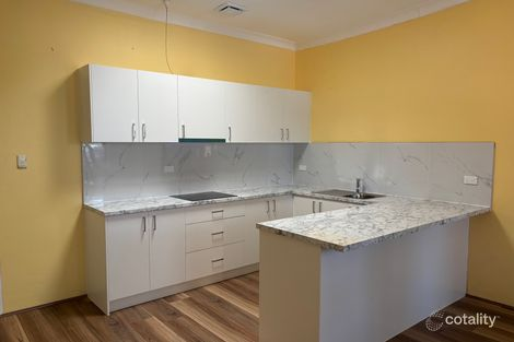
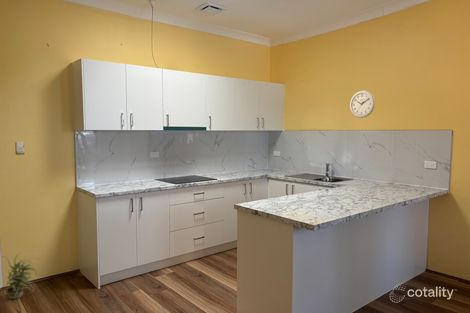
+ wall clock [349,90,376,119]
+ potted plant [1,252,38,300]
